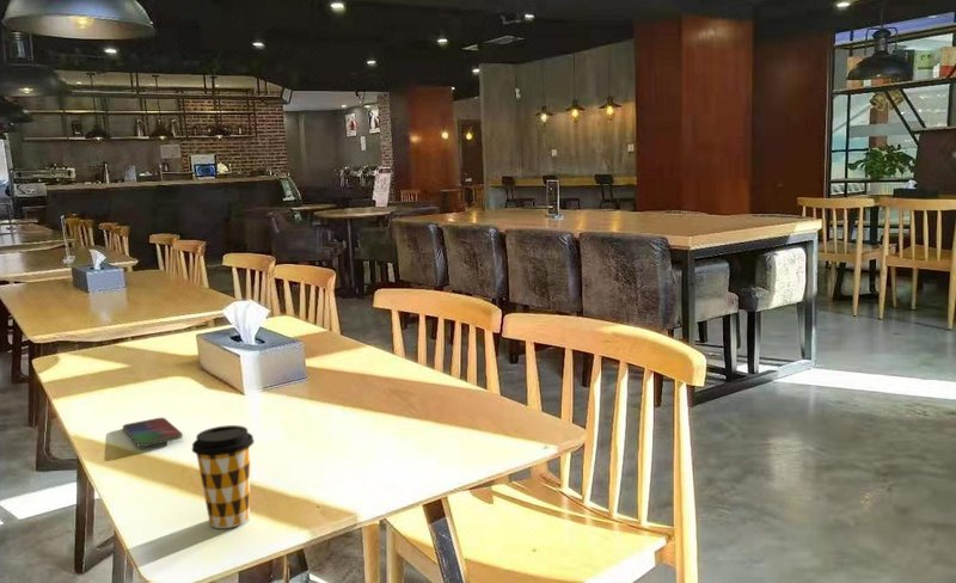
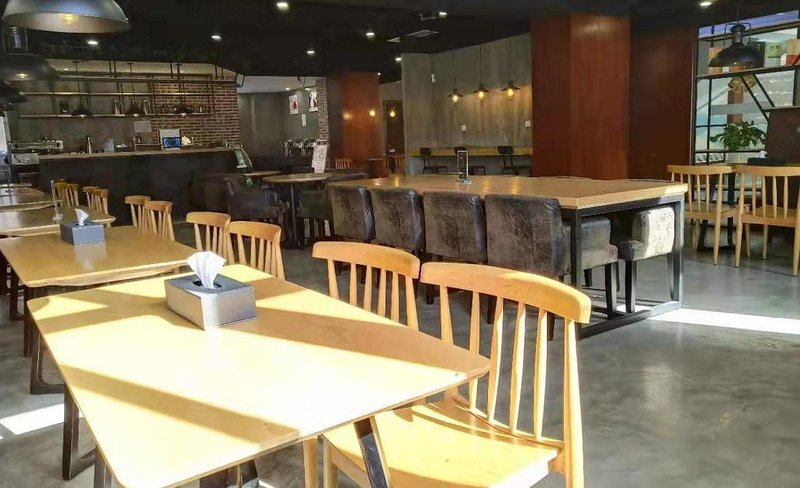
- smartphone [122,417,184,448]
- coffee cup [191,424,255,529]
